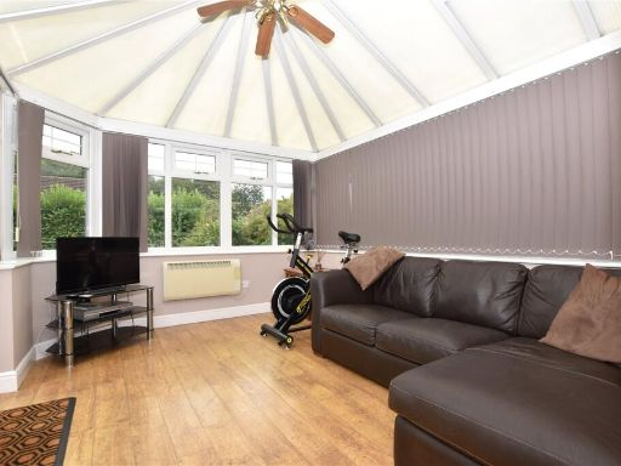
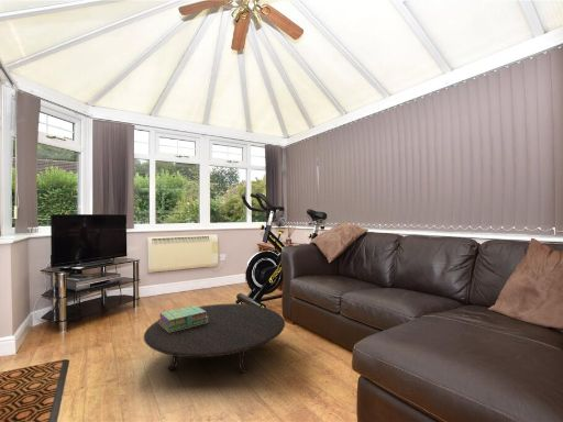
+ stack of books [157,304,208,332]
+ table [143,302,286,374]
